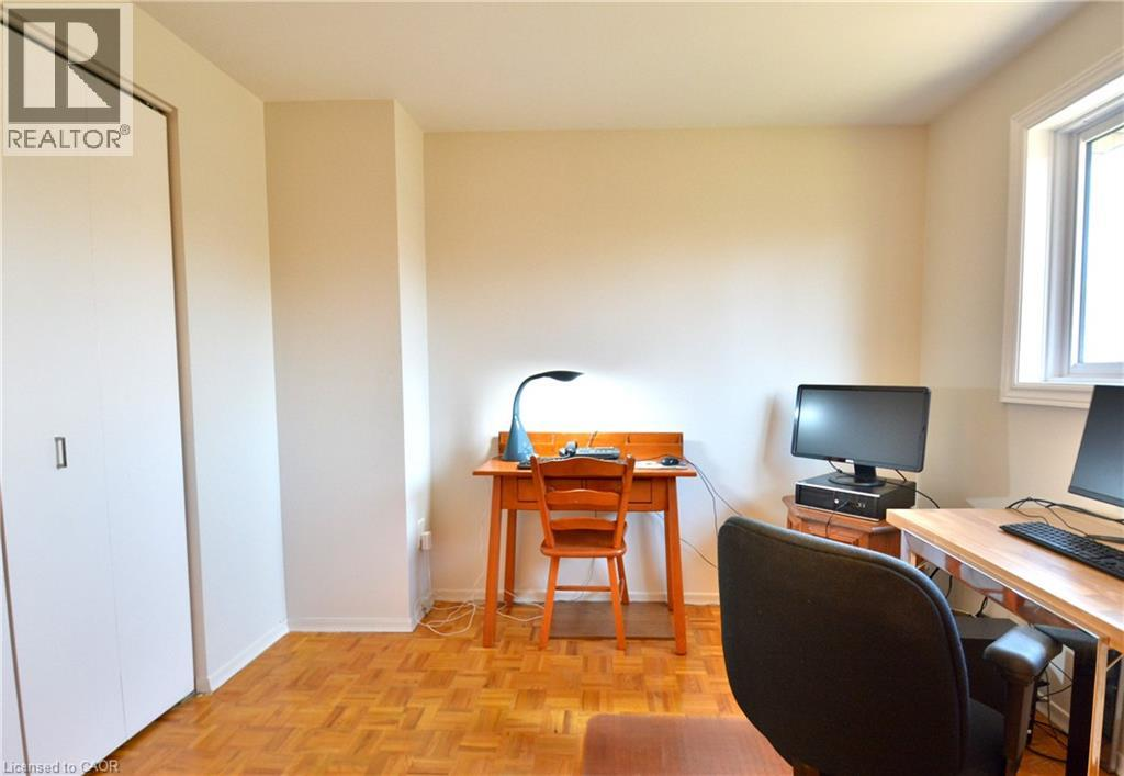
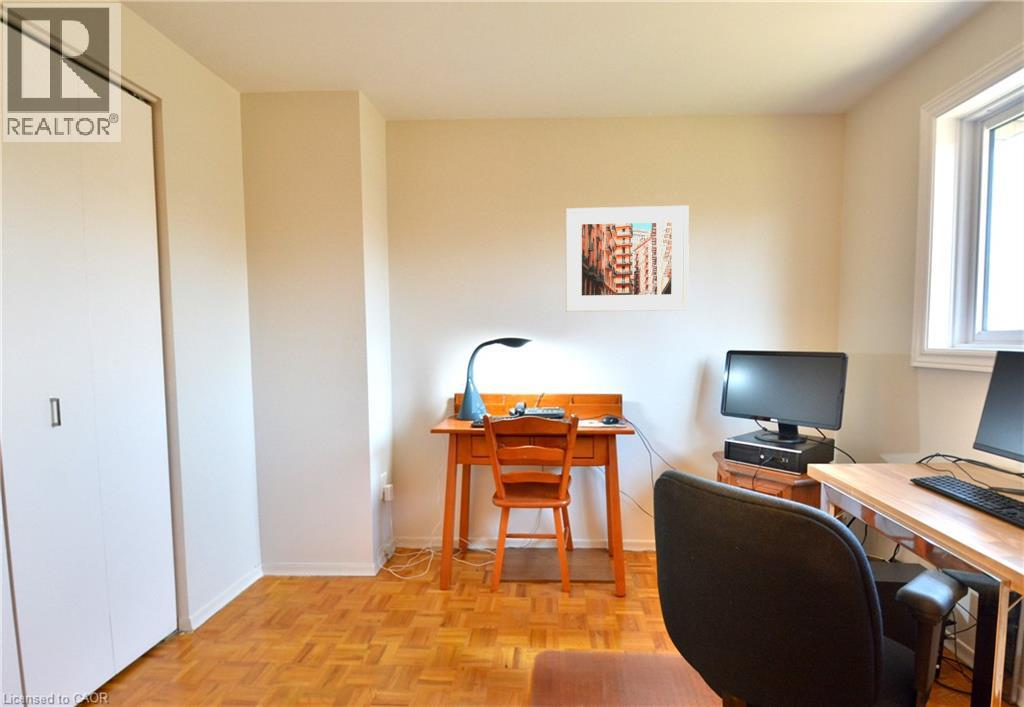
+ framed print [565,205,690,313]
